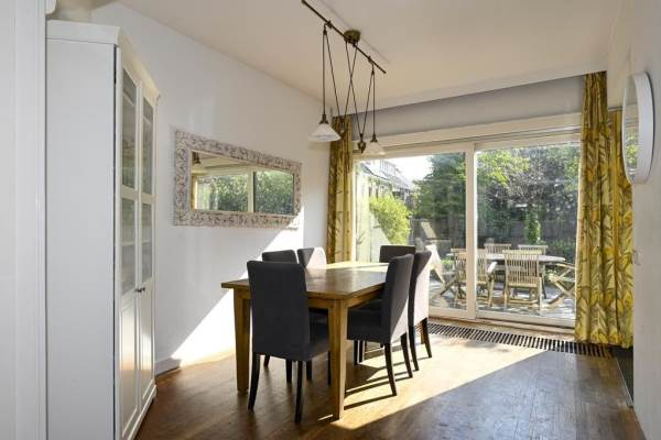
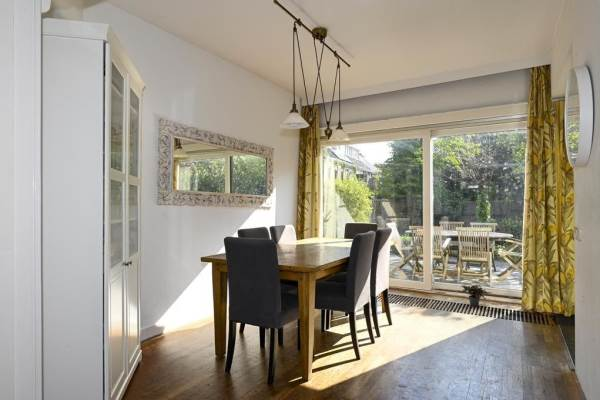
+ potted plant [456,284,493,308]
